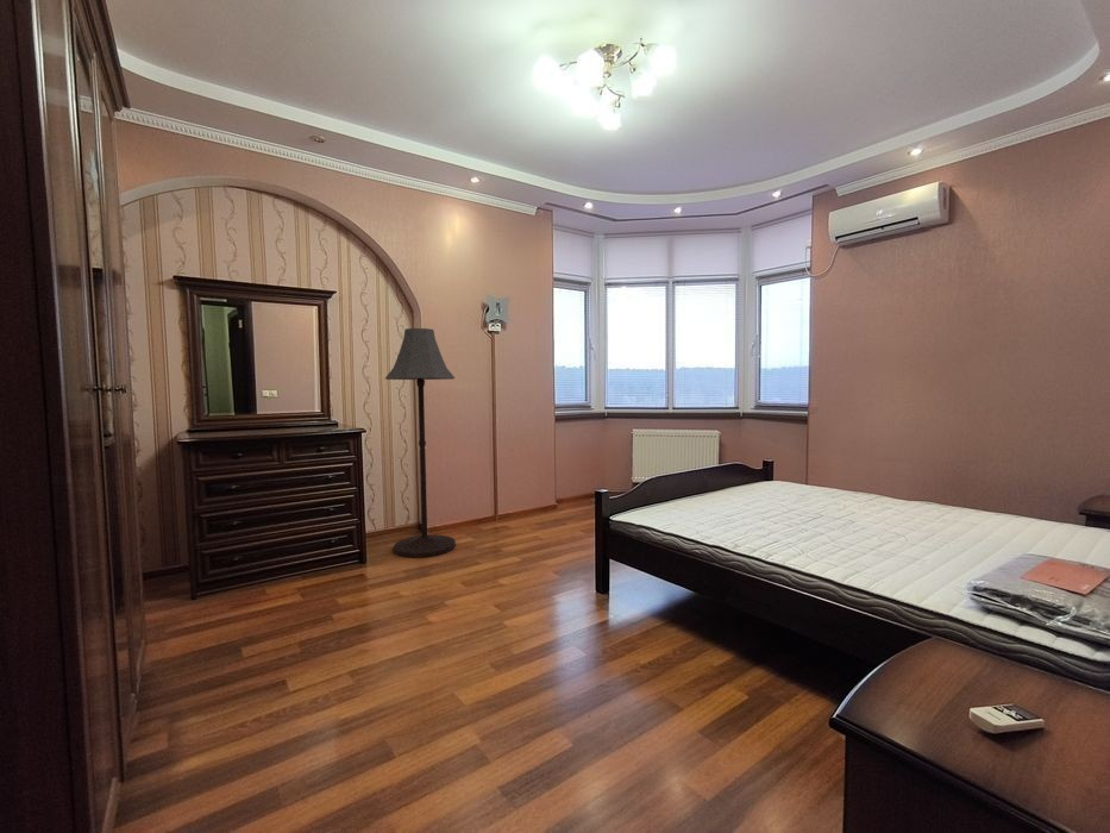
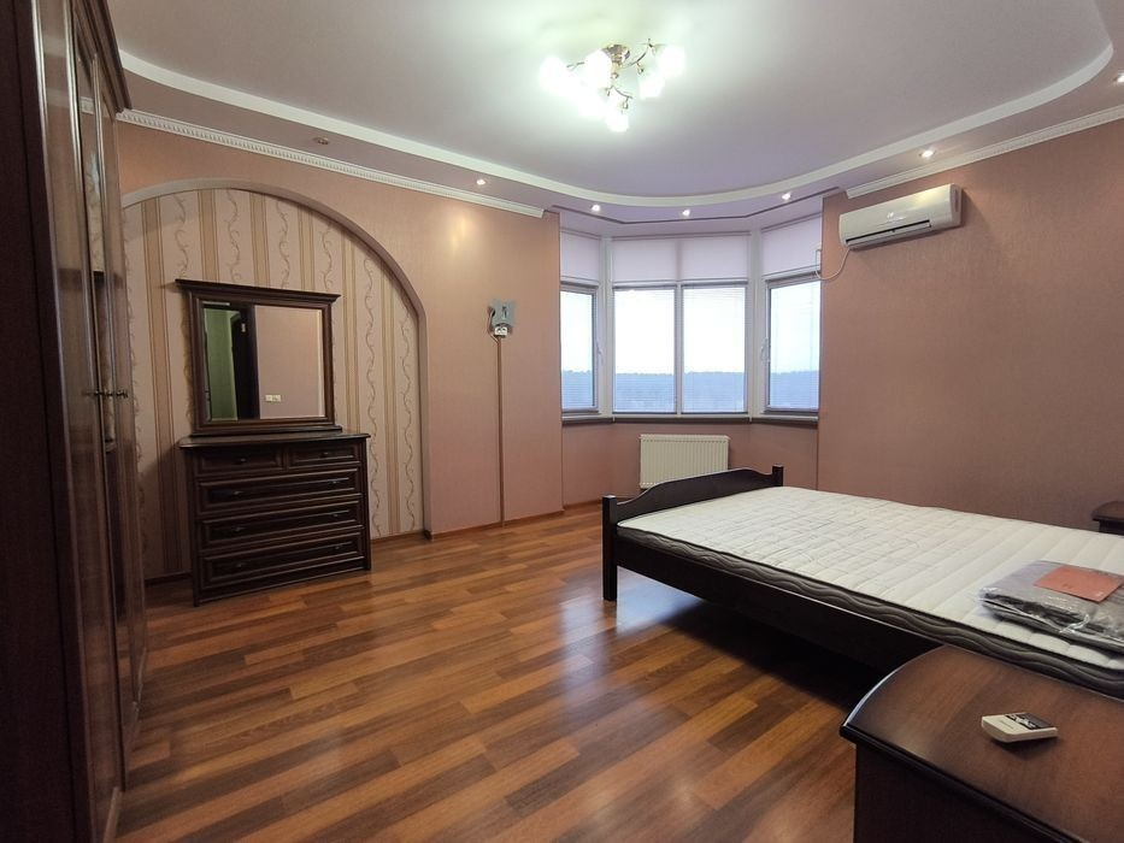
- floor lamp [384,327,457,558]
